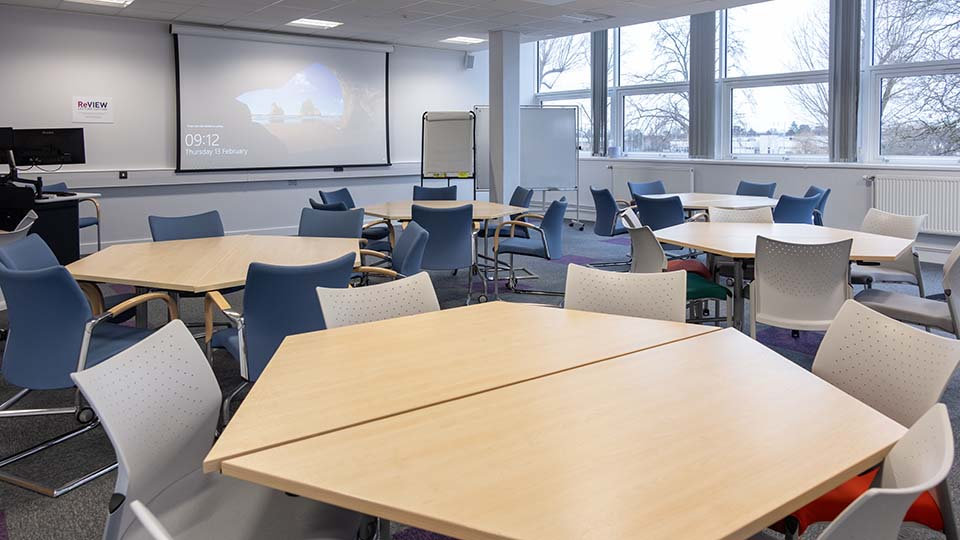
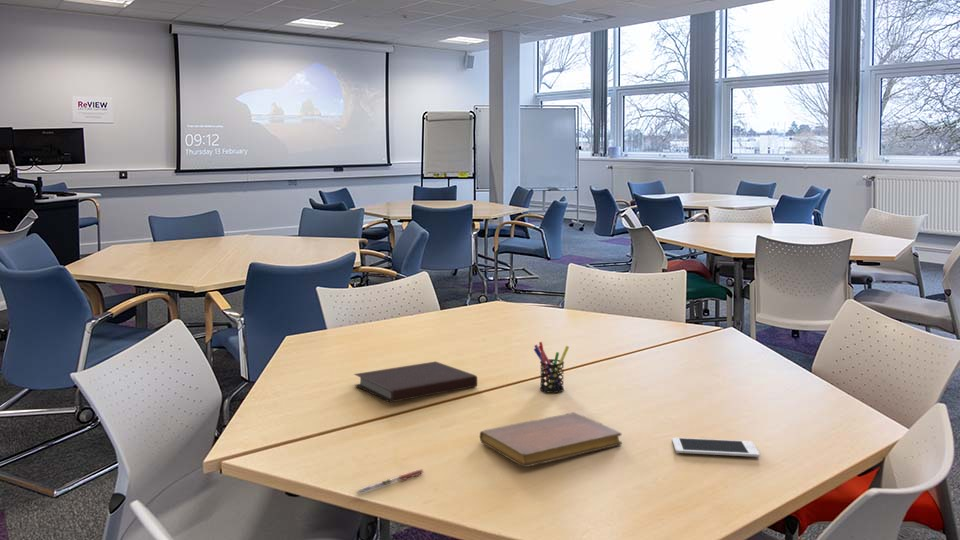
+ cell phone [671,437,761,458]
+ pen holder [533,341,570,394]
+ notebook [353,360,478,403]
+ pen [355,469,424,495]
+ notebook [479,412,623,468]
